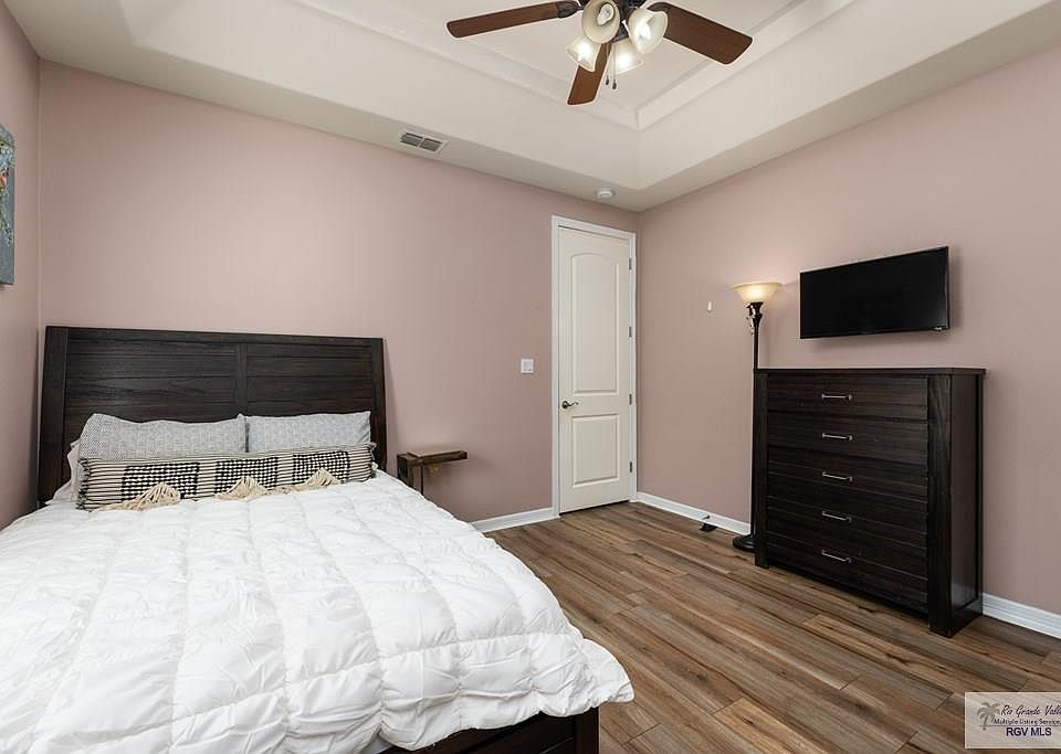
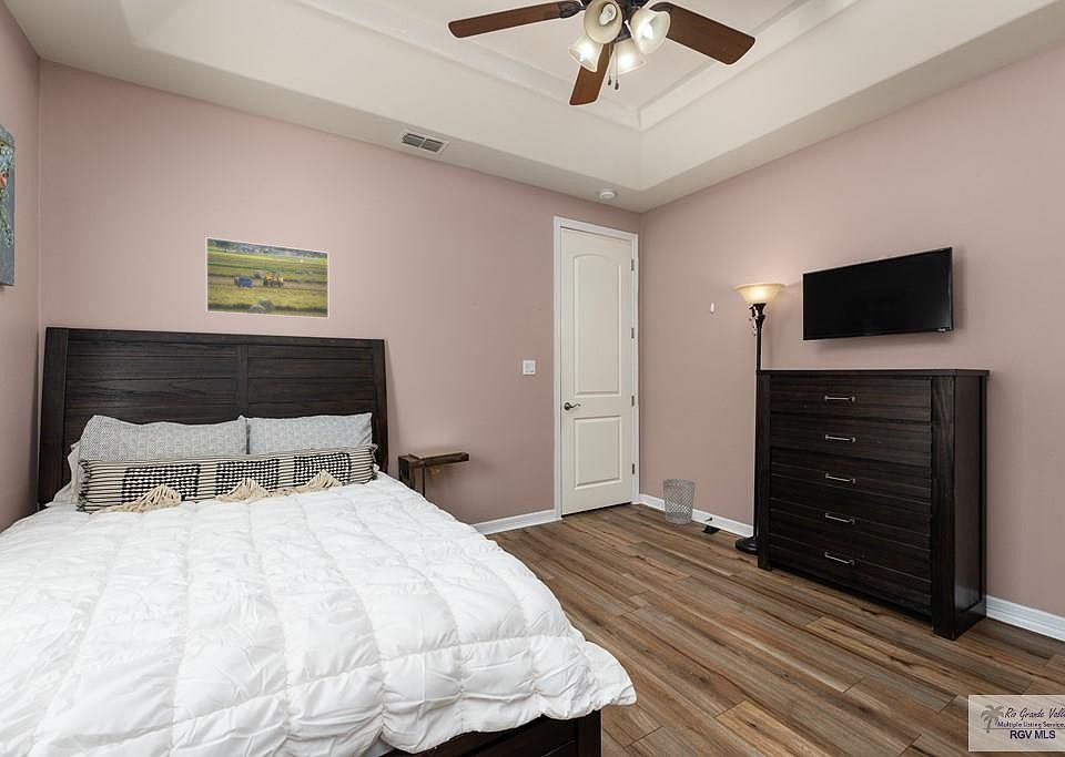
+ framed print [205,236,329,320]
+ wastebasket [661,478,696,525]
